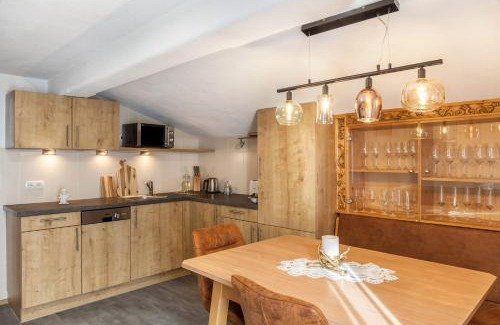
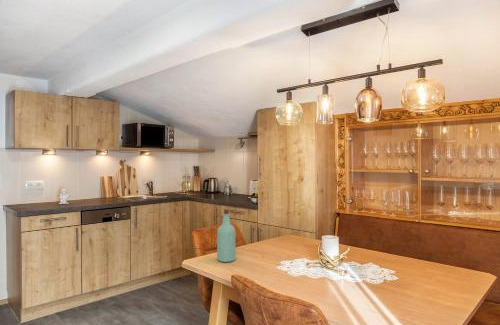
+ bottle [216,208,237,263]
